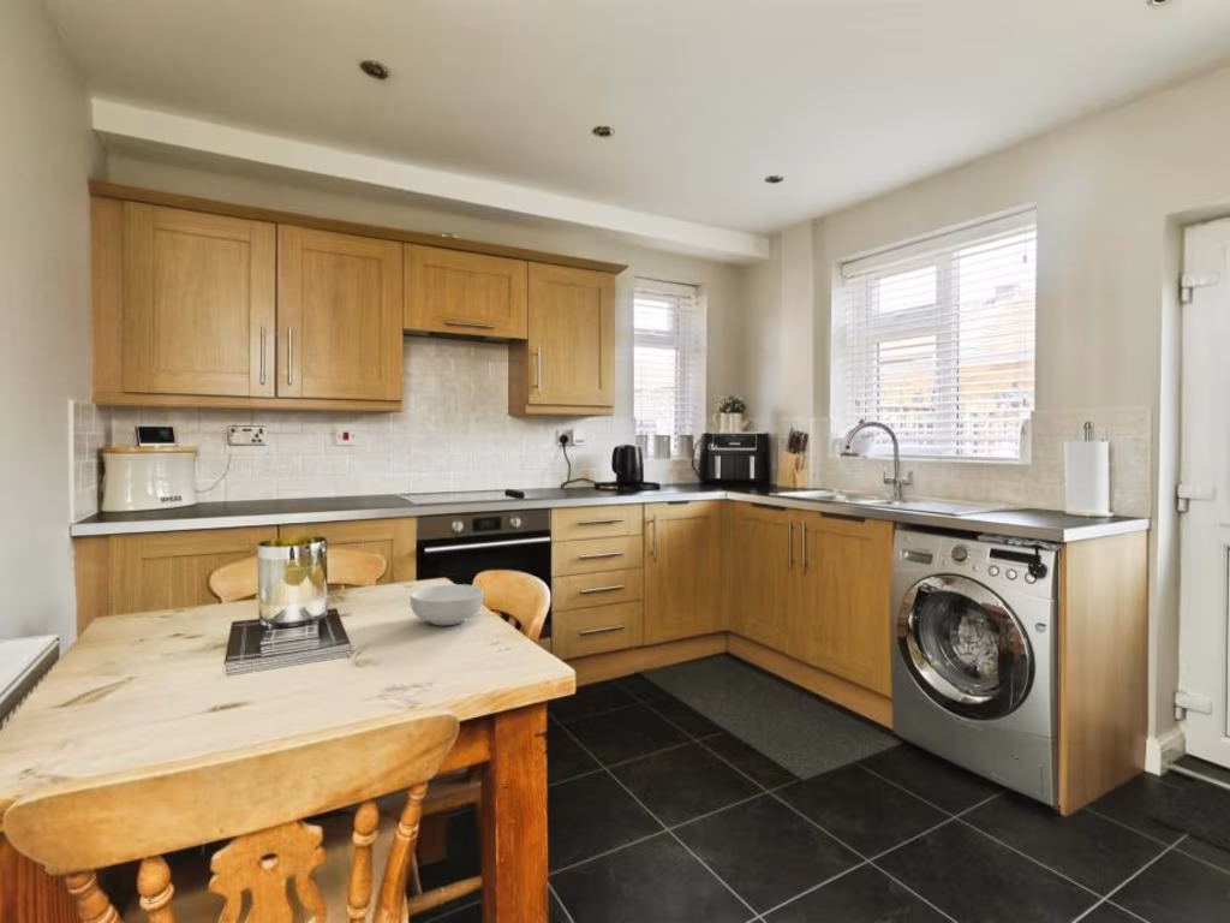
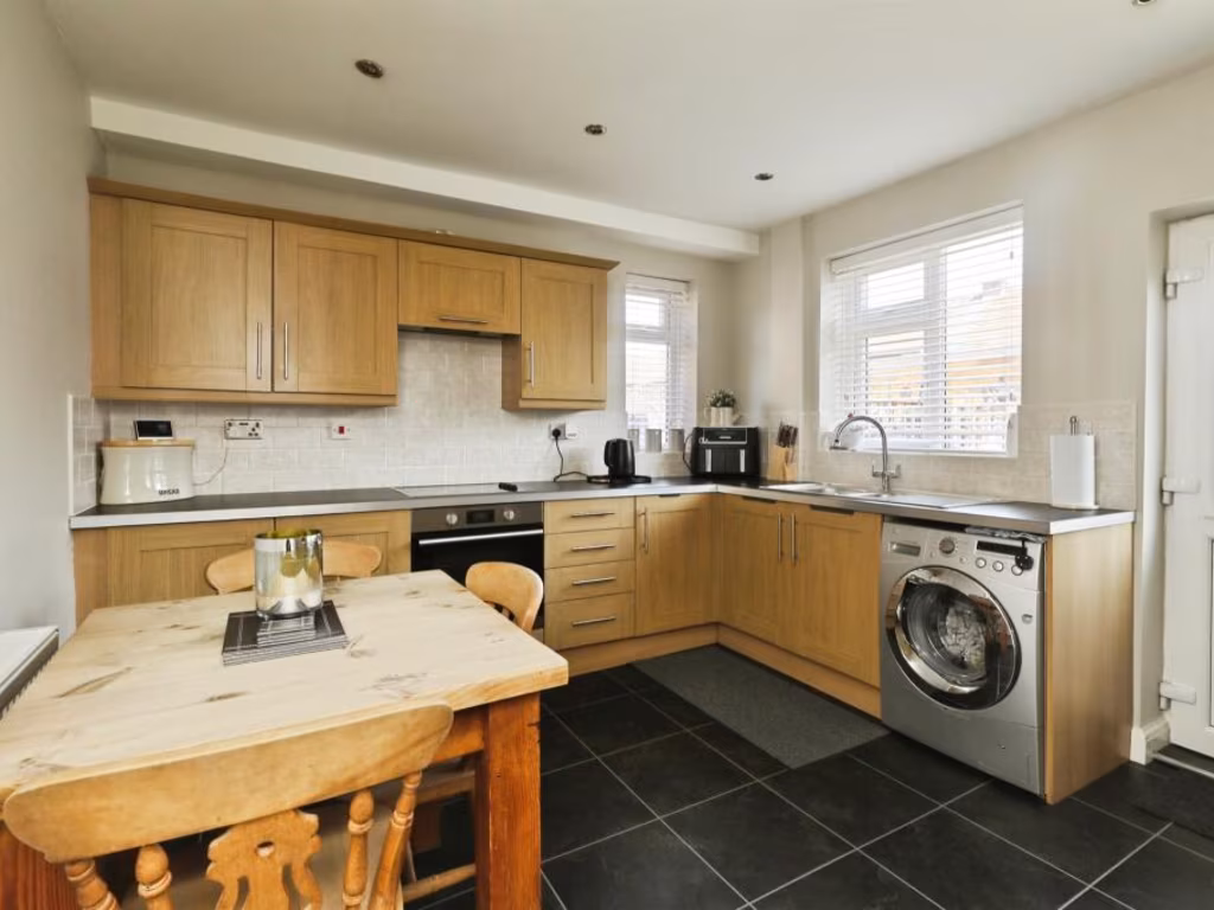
- cereal bowl [410,583,484,626]
